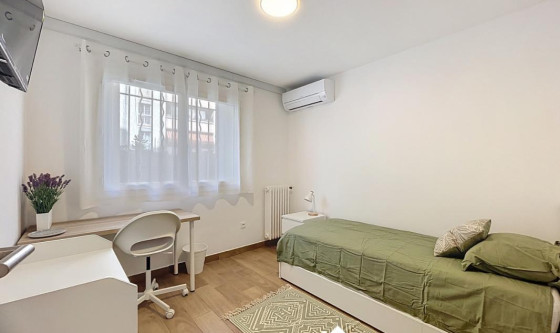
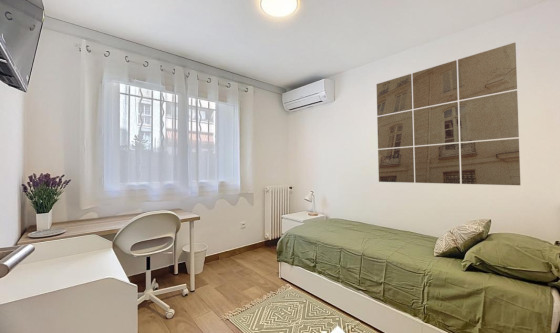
+ wall art [376,42,521,186]
